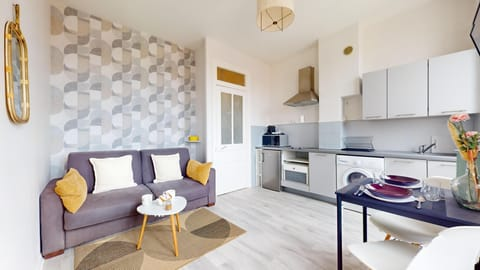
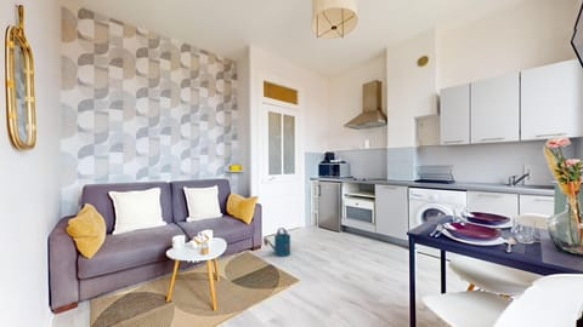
+ watering can [262,226,292,258]
